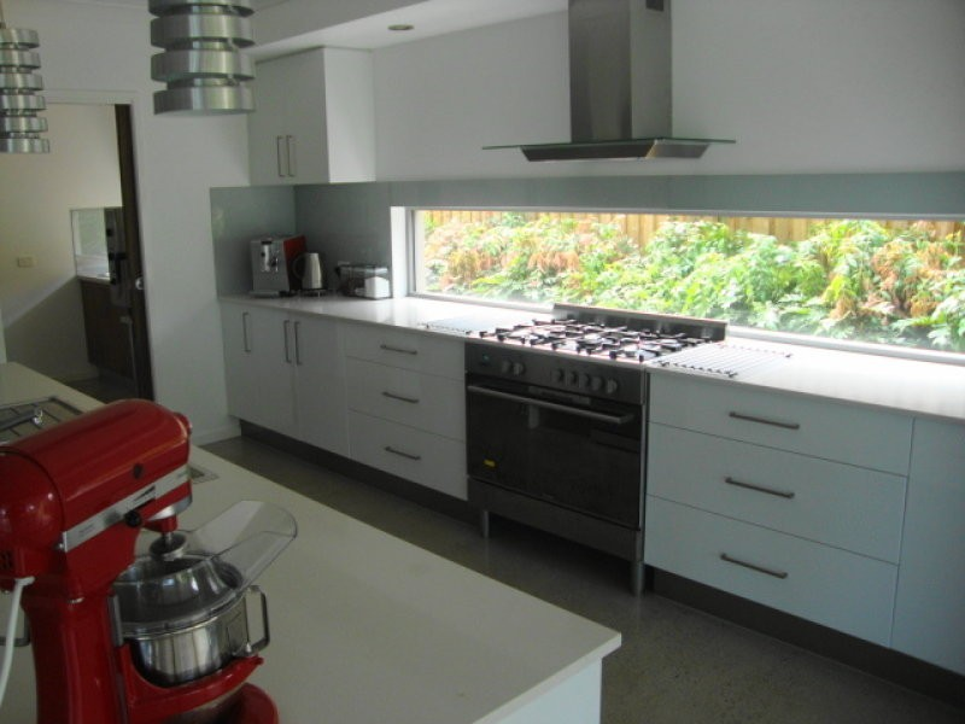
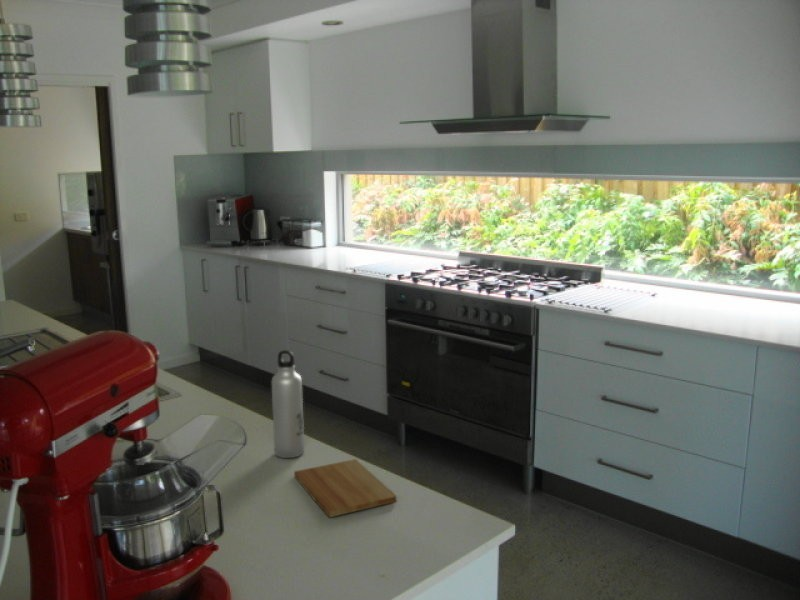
+ cutting board [293,458,397,518]
+ water bottle [271,349,305,459]
